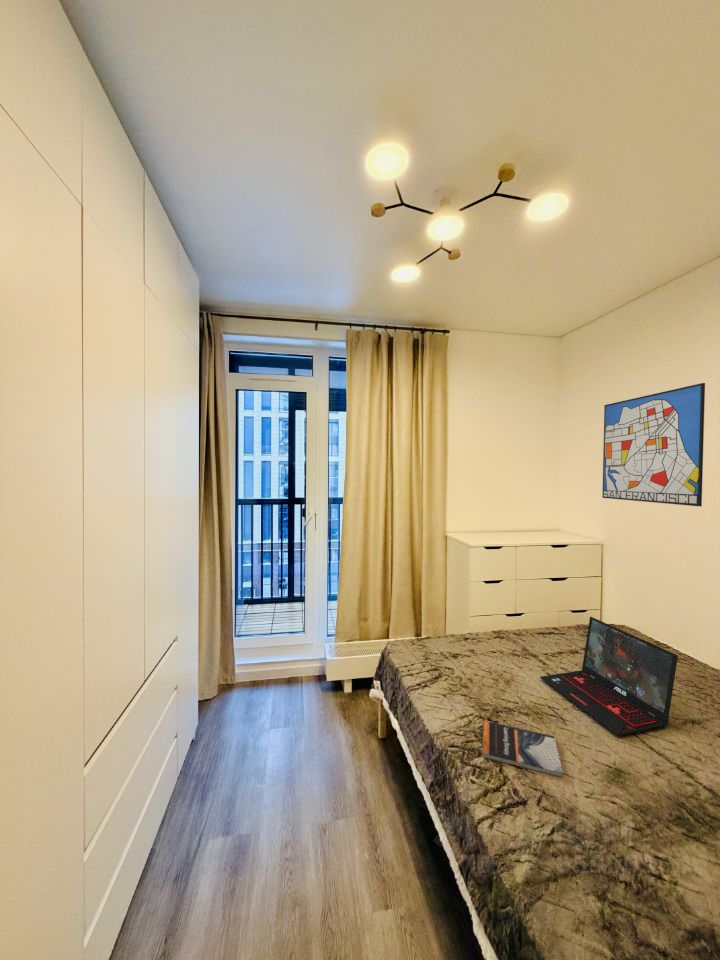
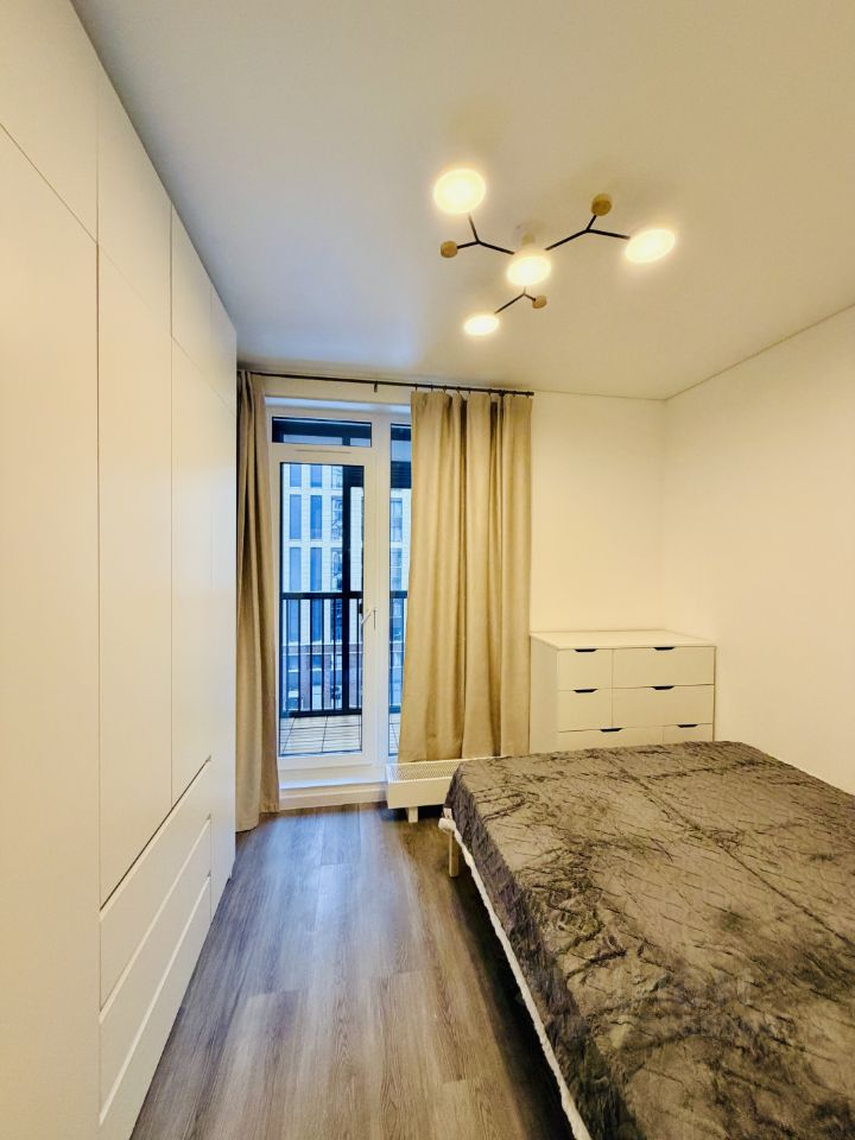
- laptop [539,616,679,737]
- book [482,720,564,778]
- wall art [601,382,706,507]
